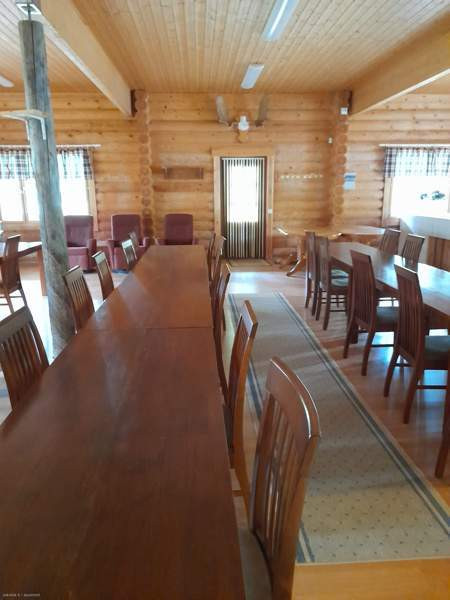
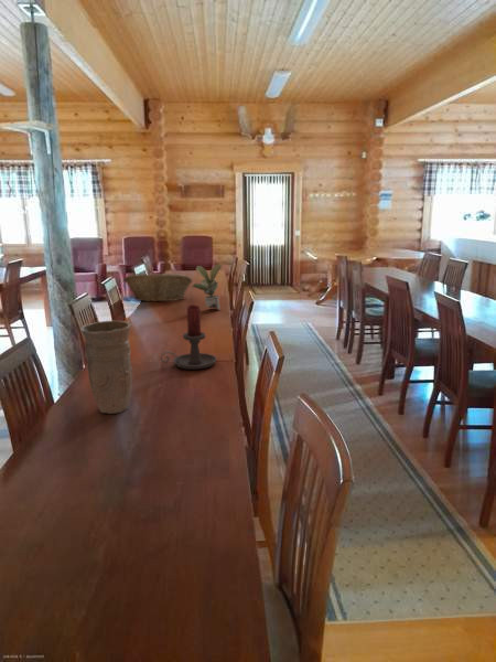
+ potted plant [191,263,223,311]
+ fruit basket [122,273,193,302]
+ candle holder [160,303,217,371]
+ vase [79,320,133,415]
